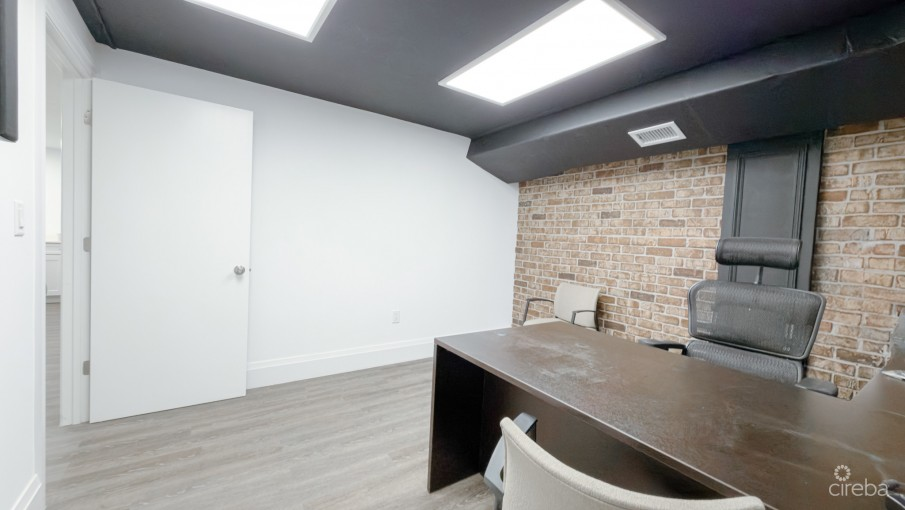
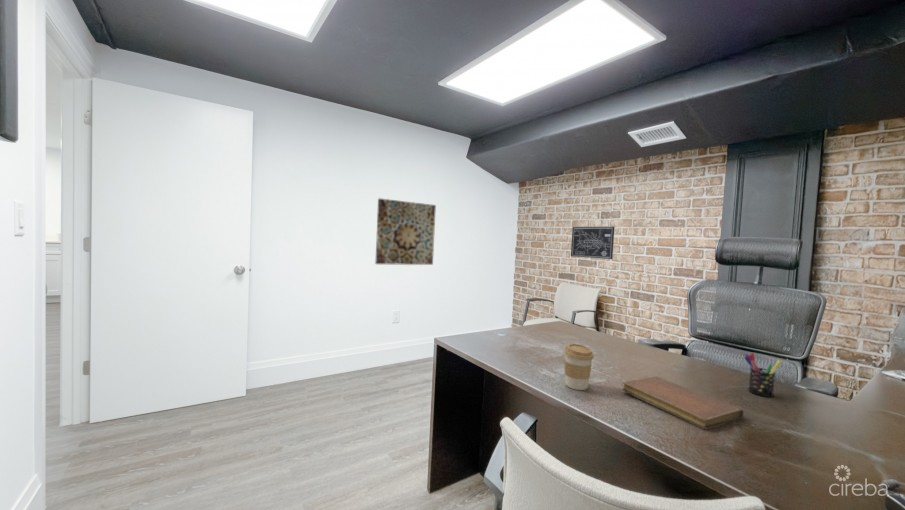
+ pen holder [743,352,782,398]
+ wall art [374,197,437,266]
+ notebook [622,376,745,431]
+ coffee cup [563,343,595,391]
+ wall art [570,226,615,260]
